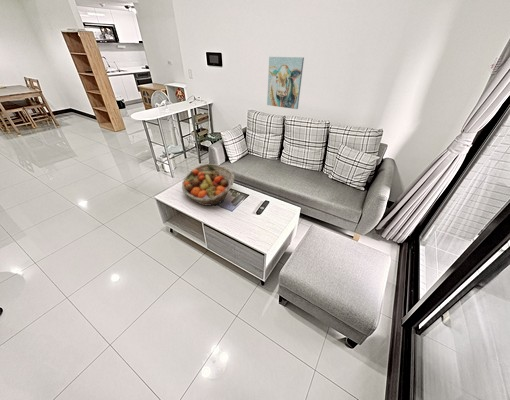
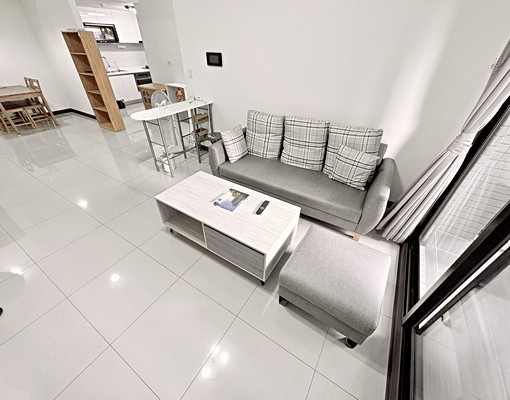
- fruit basket [181,163,235,207]
- wall art [266,56,305,110]
